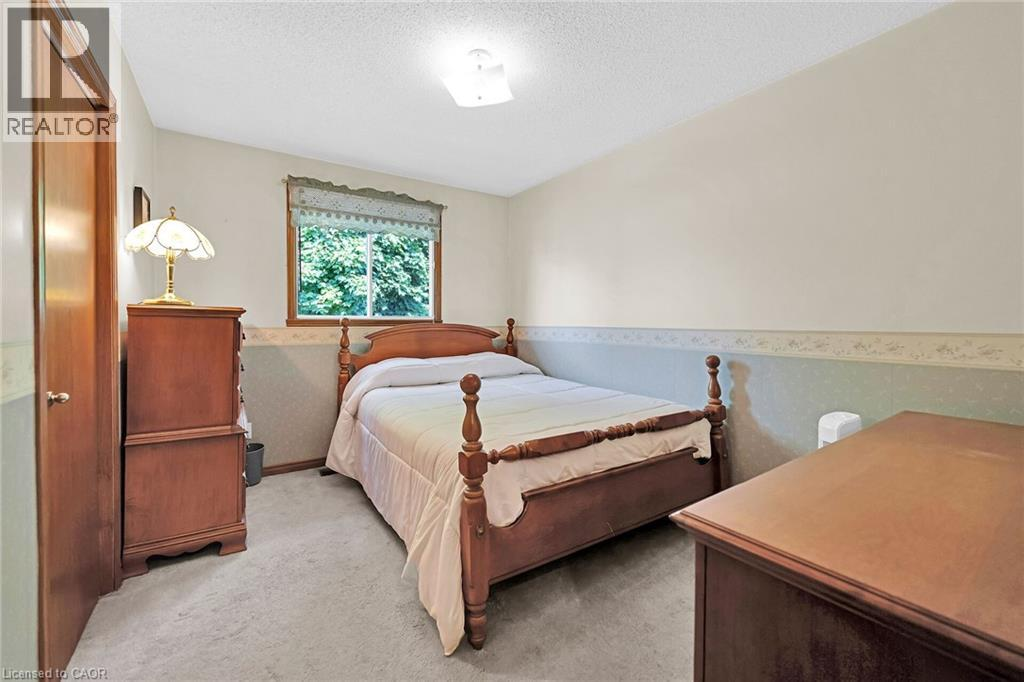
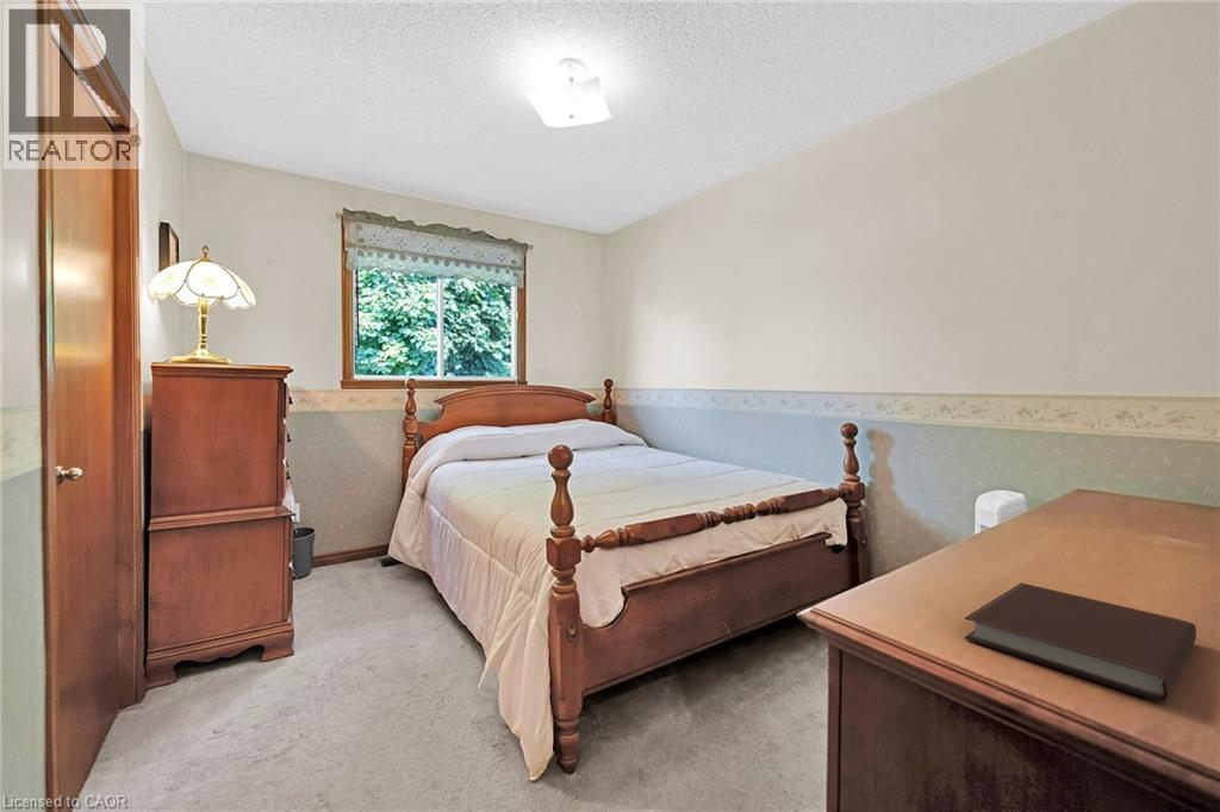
+ notebook [963,582,1197,702]
